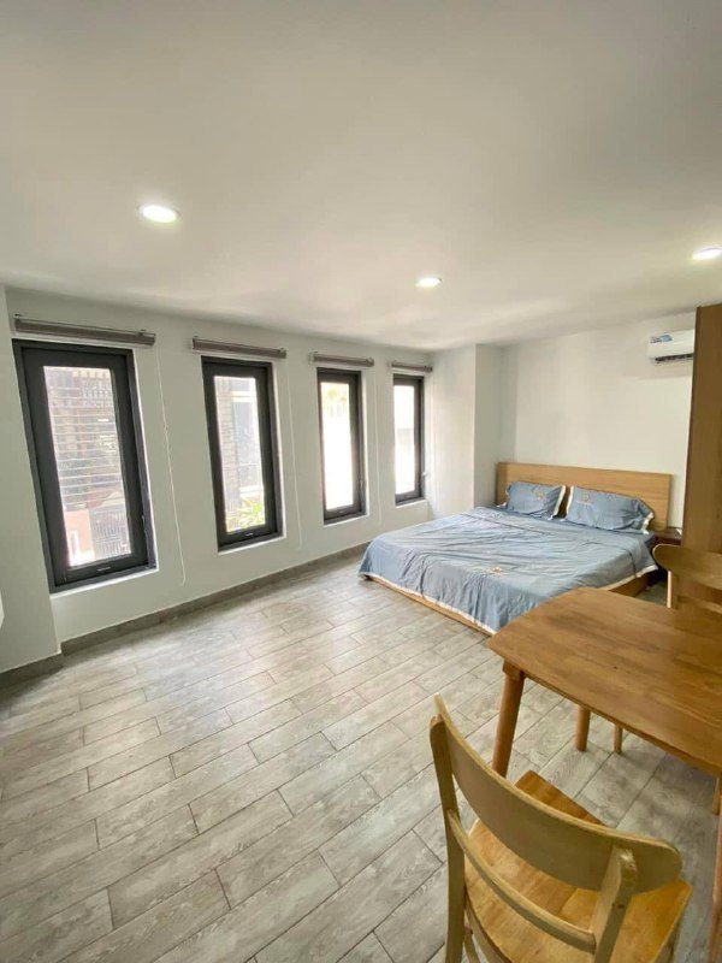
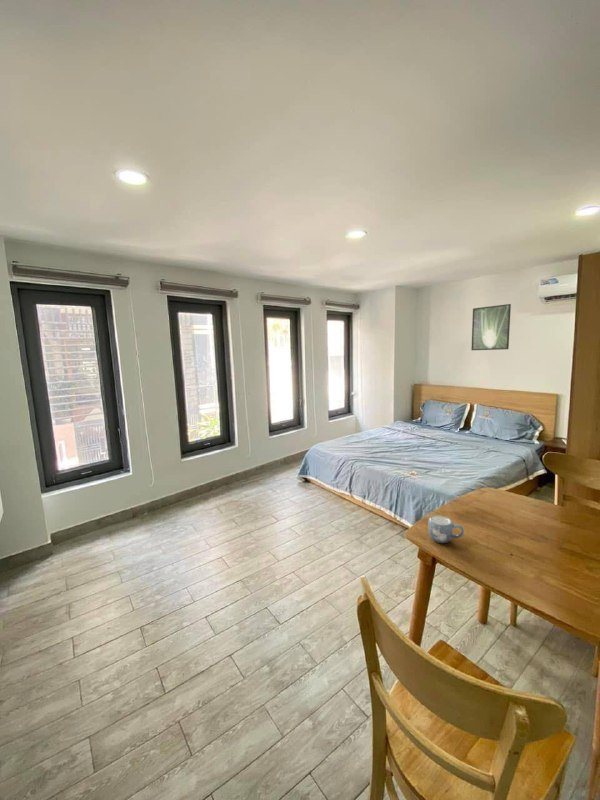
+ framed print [470,303,512,351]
+ mug [427,514,465,544]
